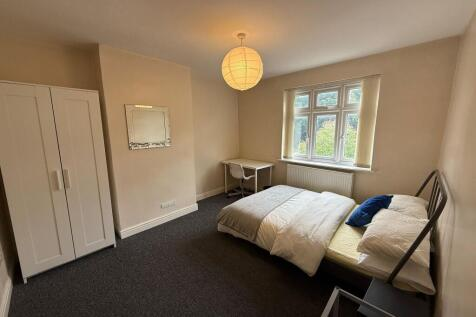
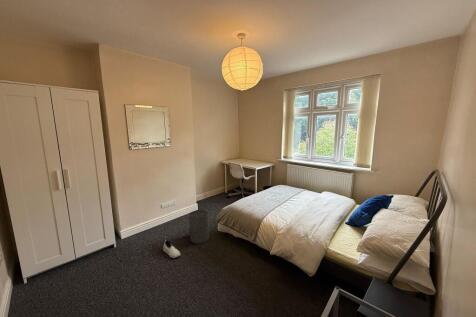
+ shoe [162,239,182,259]
+ trash can [188,209,210,244]
